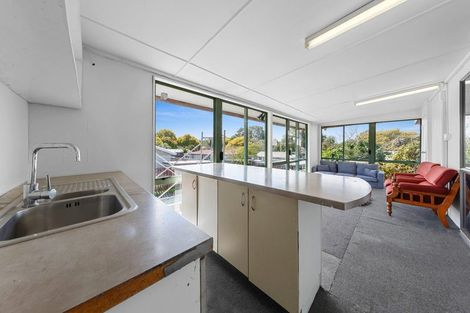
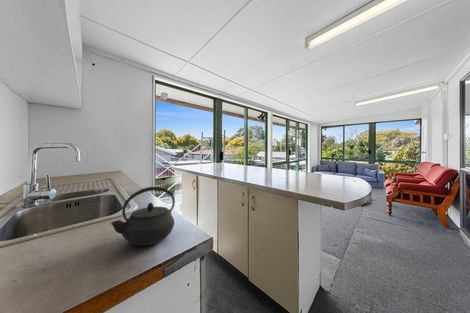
+ kettle [110,186,176,247]
